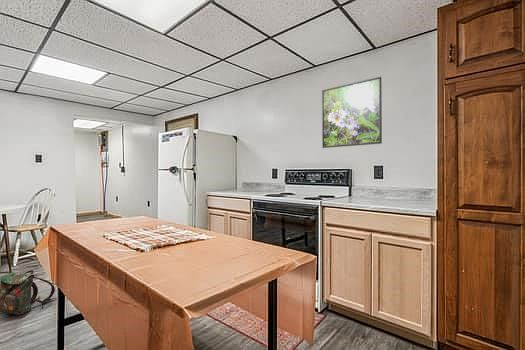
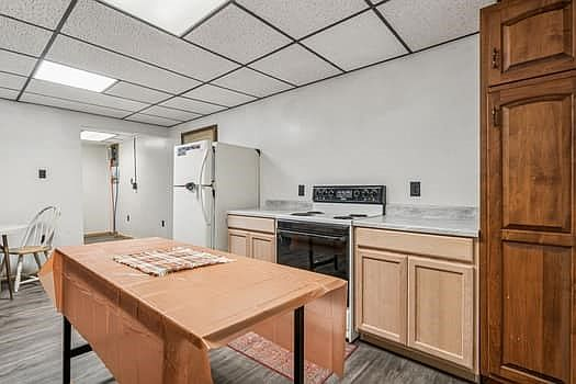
- backpack [0,269,58,316]
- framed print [321,76,383,149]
